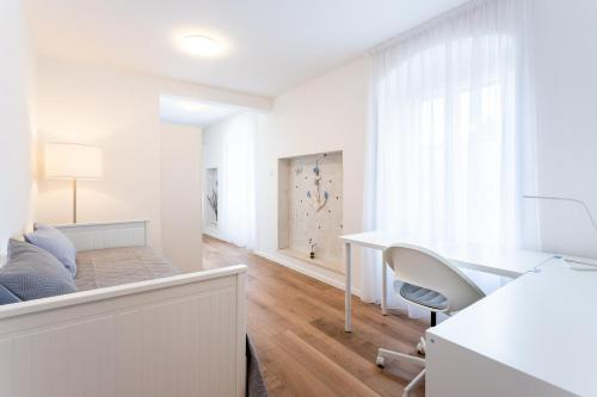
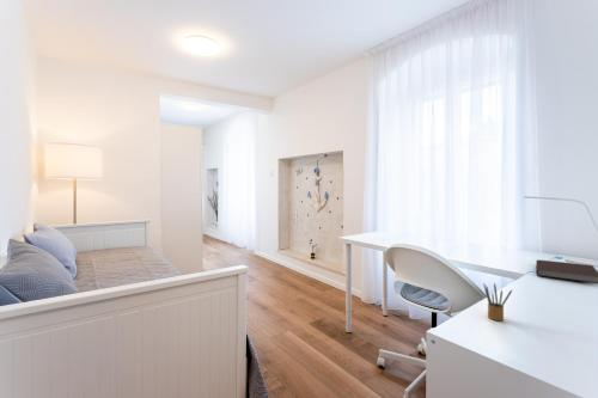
+ notebook [535,258,598,284]
+ pencil box [482,282,513,322]
